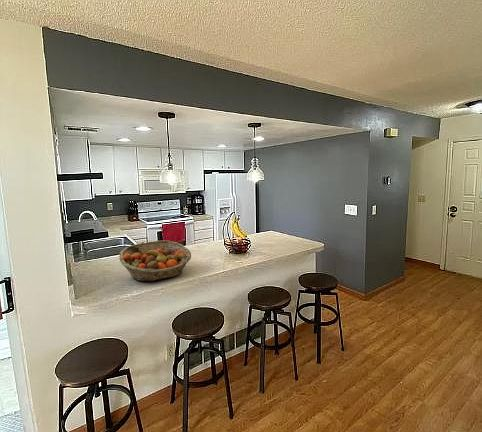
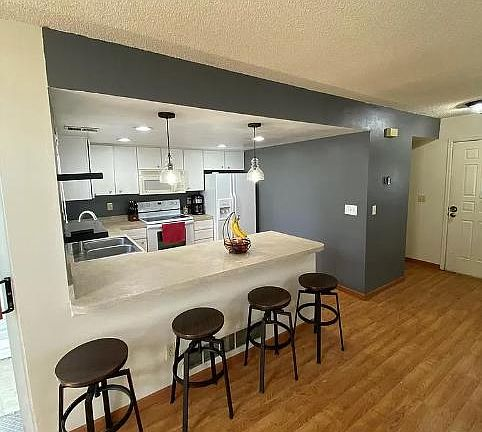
- fruit basket [118,239,192,282]
